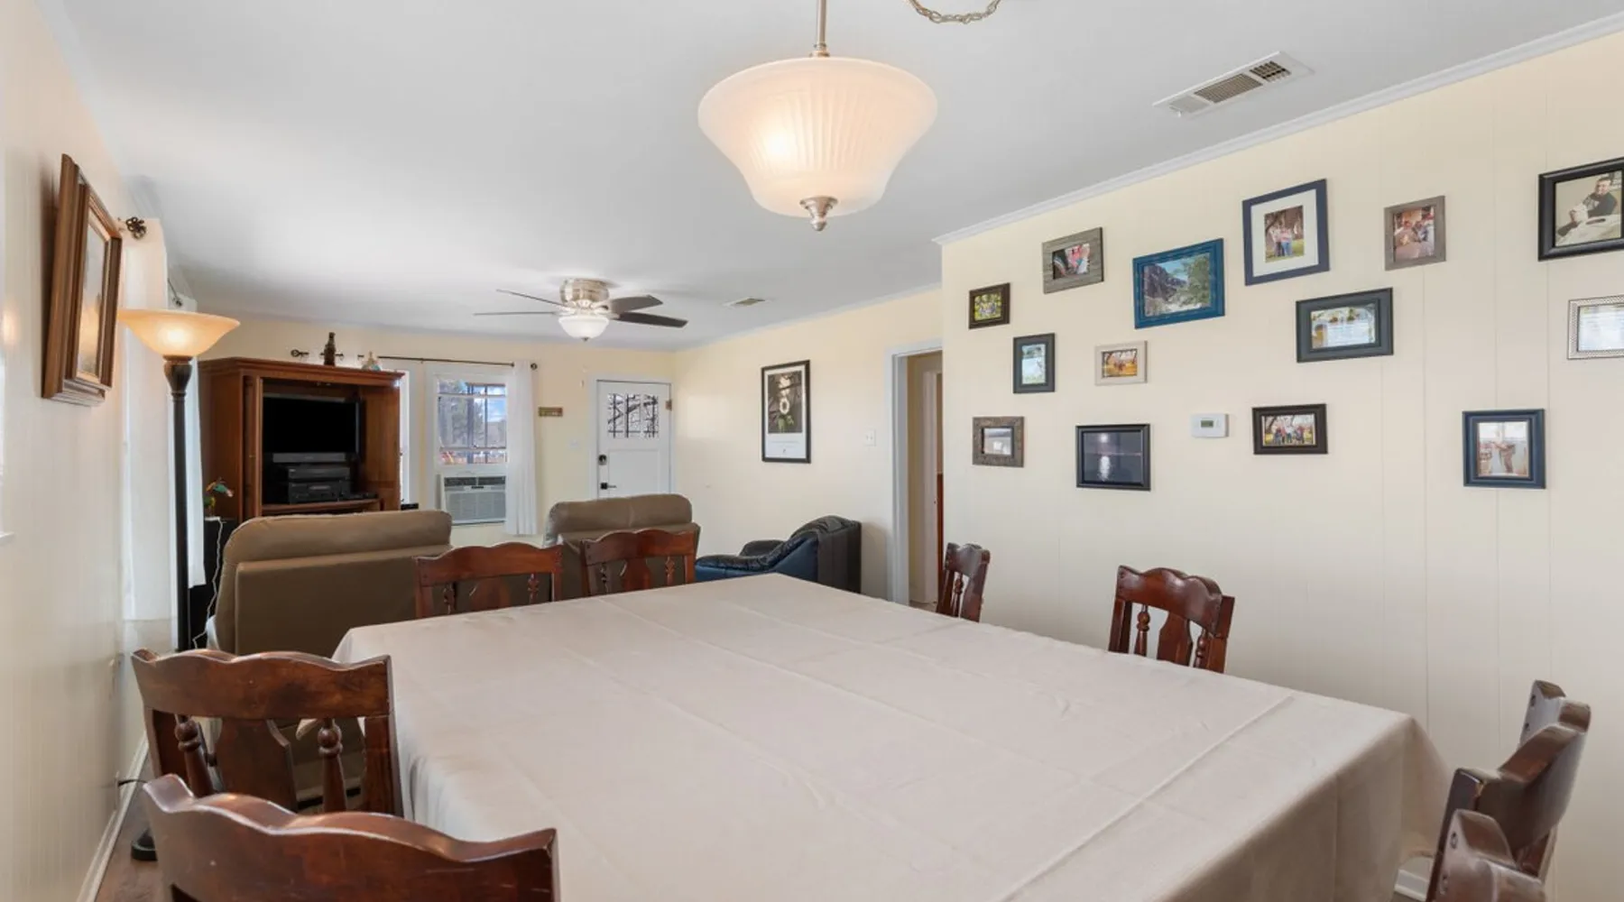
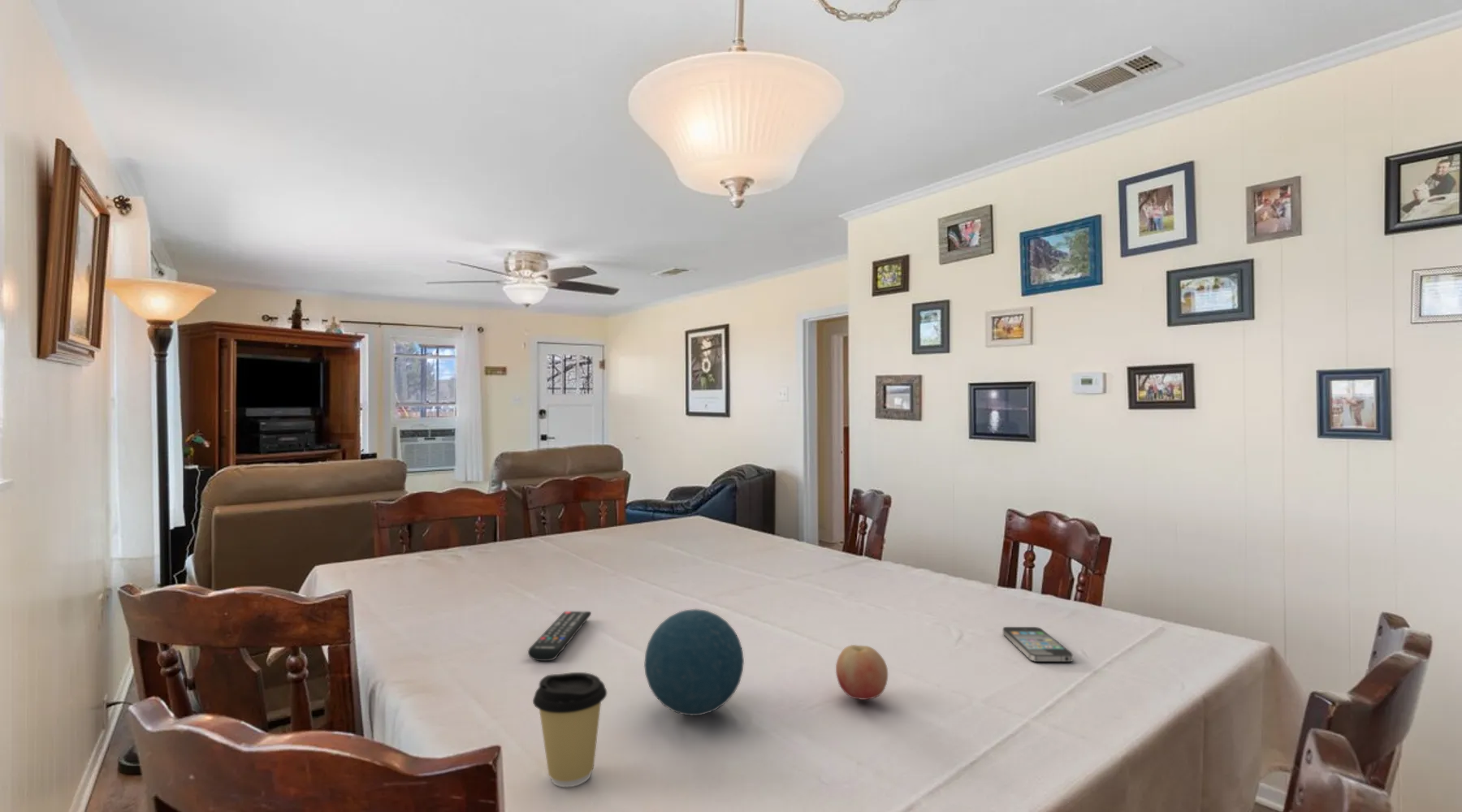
+ decorative orb [643,608,745,716]
+ smartphone [1001,626,1074,663]
+ remote control [527,611,592,662]
+ fruit [835,644,889,701]
+ coffee cup [532,672,608,788]
